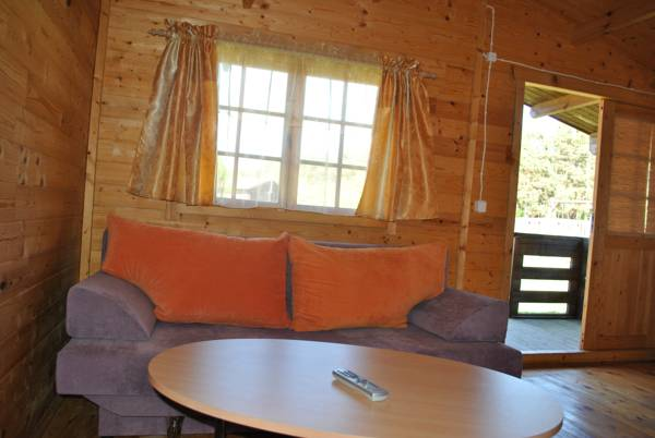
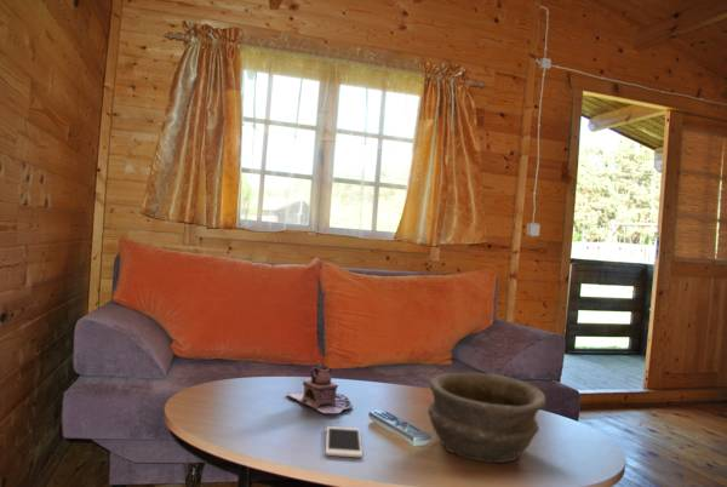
+ bowl [427,372,546,464]
+ teapot [286,361,354,414]
+ cell phone [325,425,364,459]
